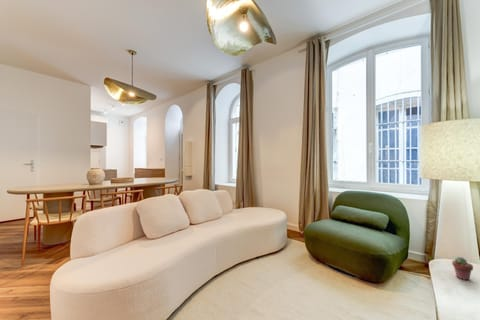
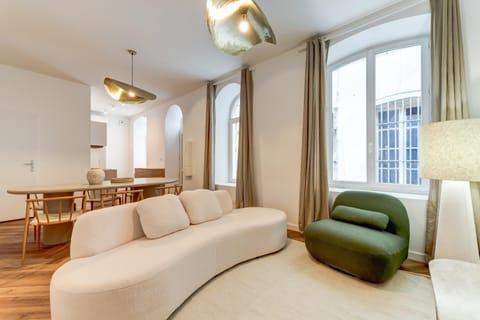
- potted succulent [451,256,474,281]
